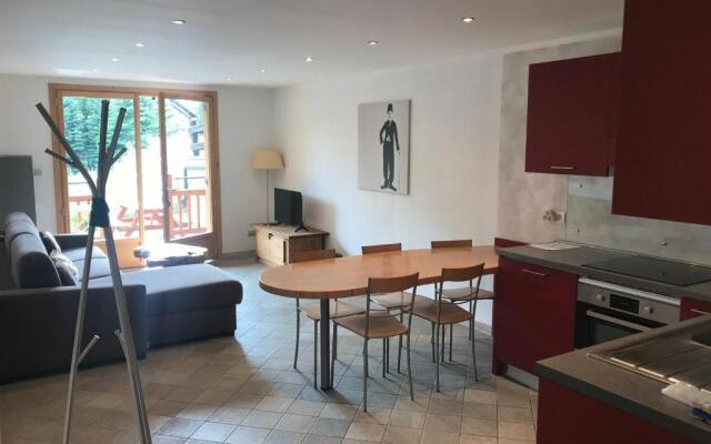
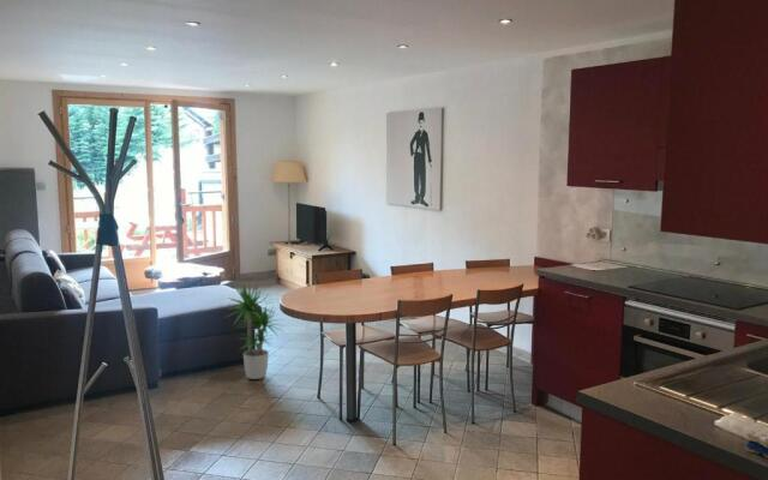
+ potted plant [223,280,287,380]
